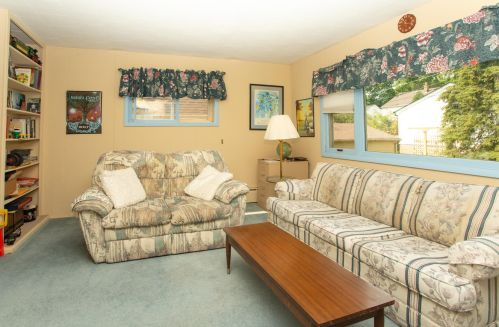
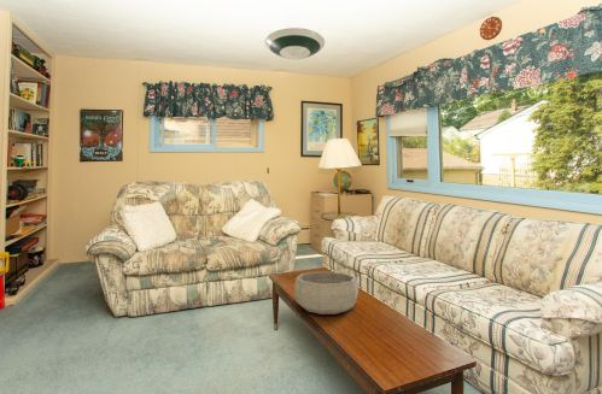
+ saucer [264,27,326,61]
+ decorative bowl [293,271,360,316]
